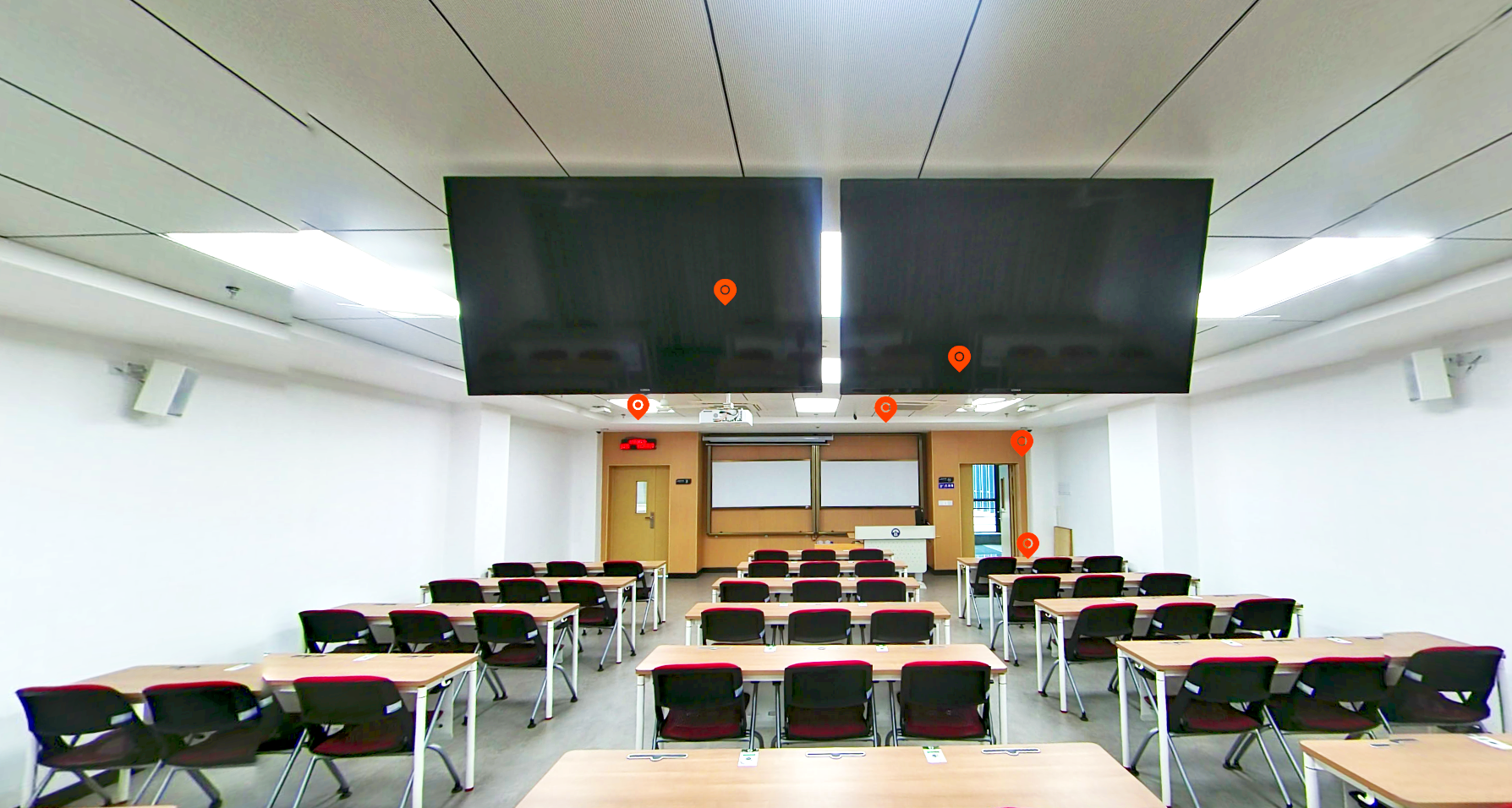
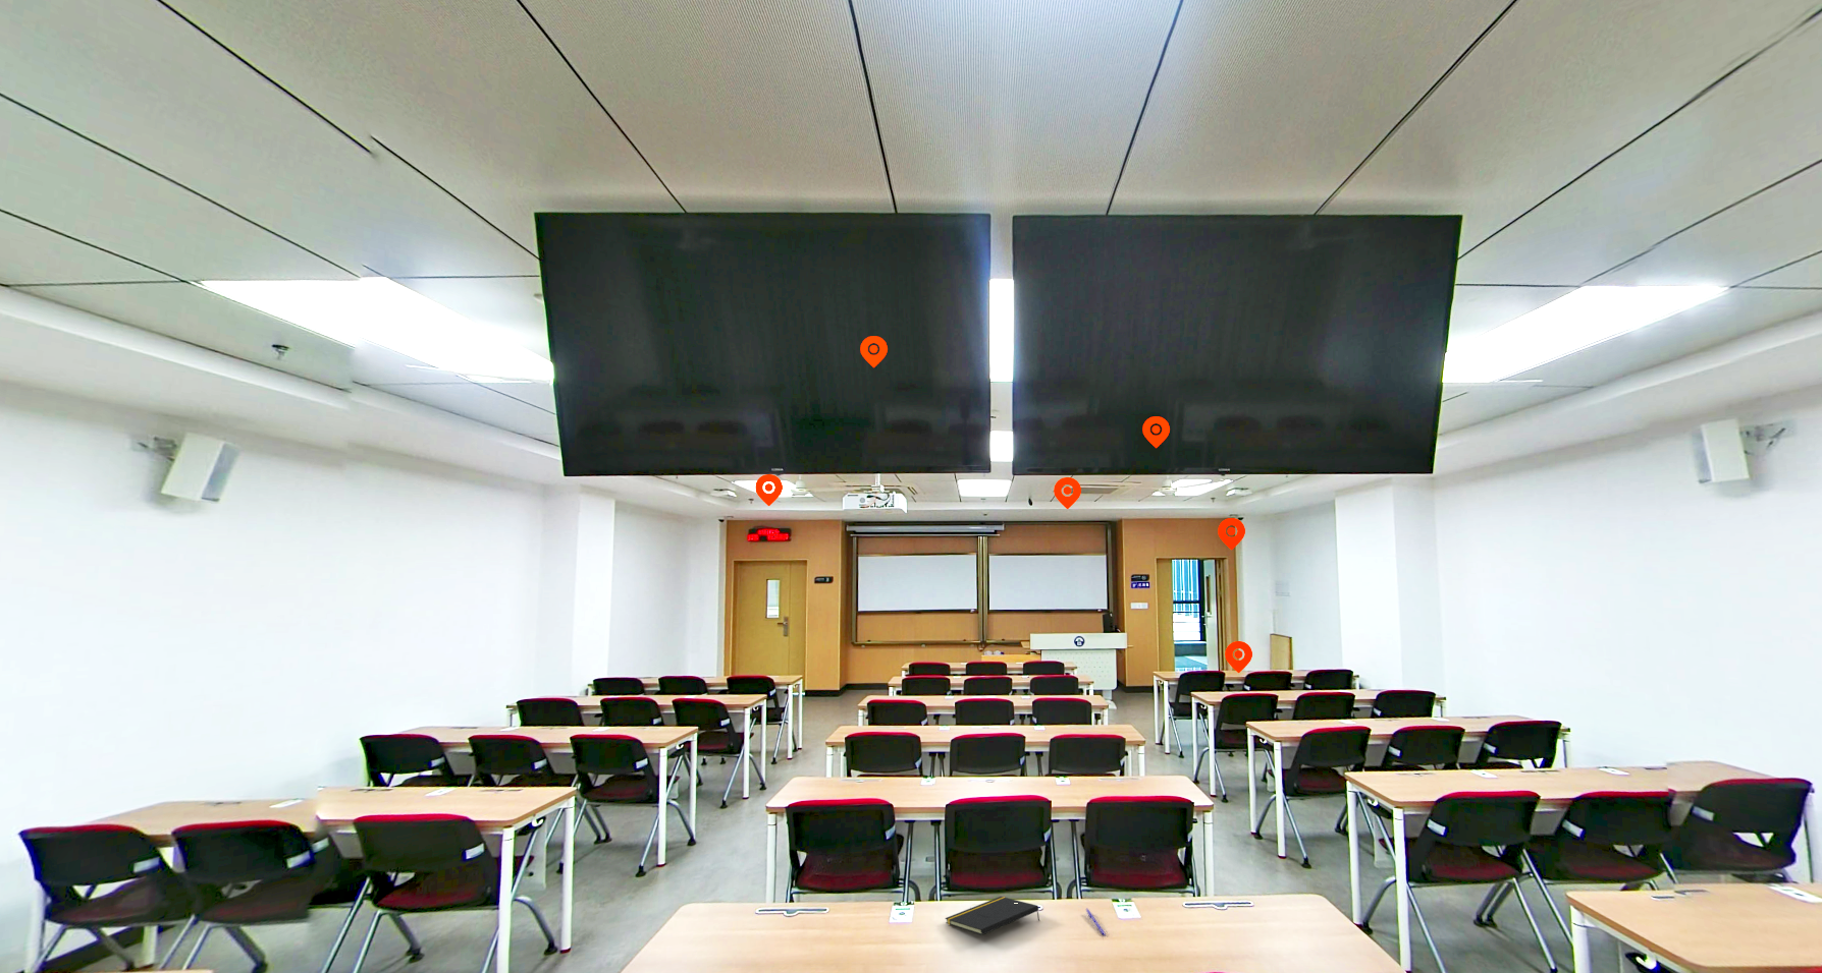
+ pen [1086,908,1106,937]
+ notepad [945,896,1040,936]
